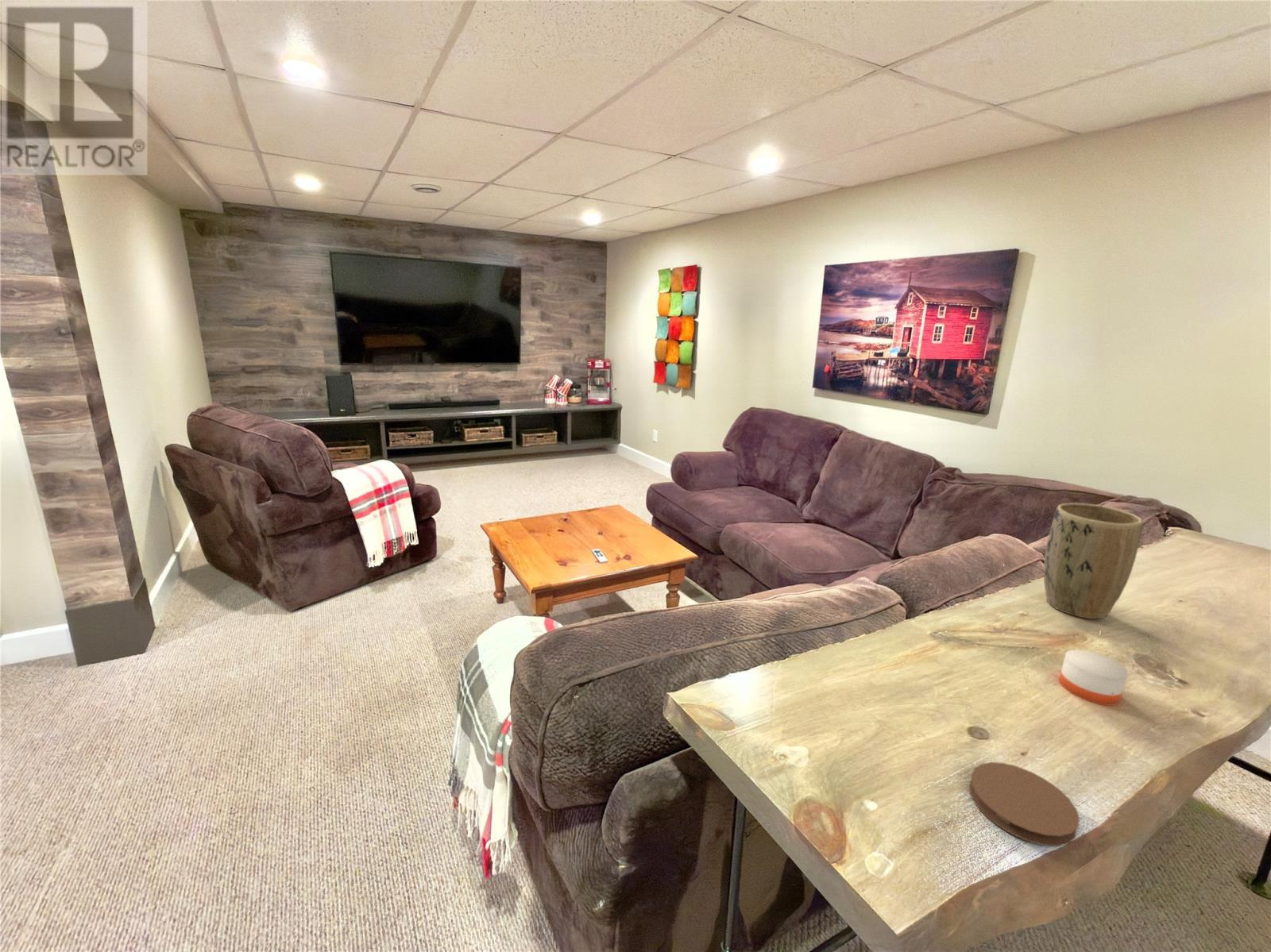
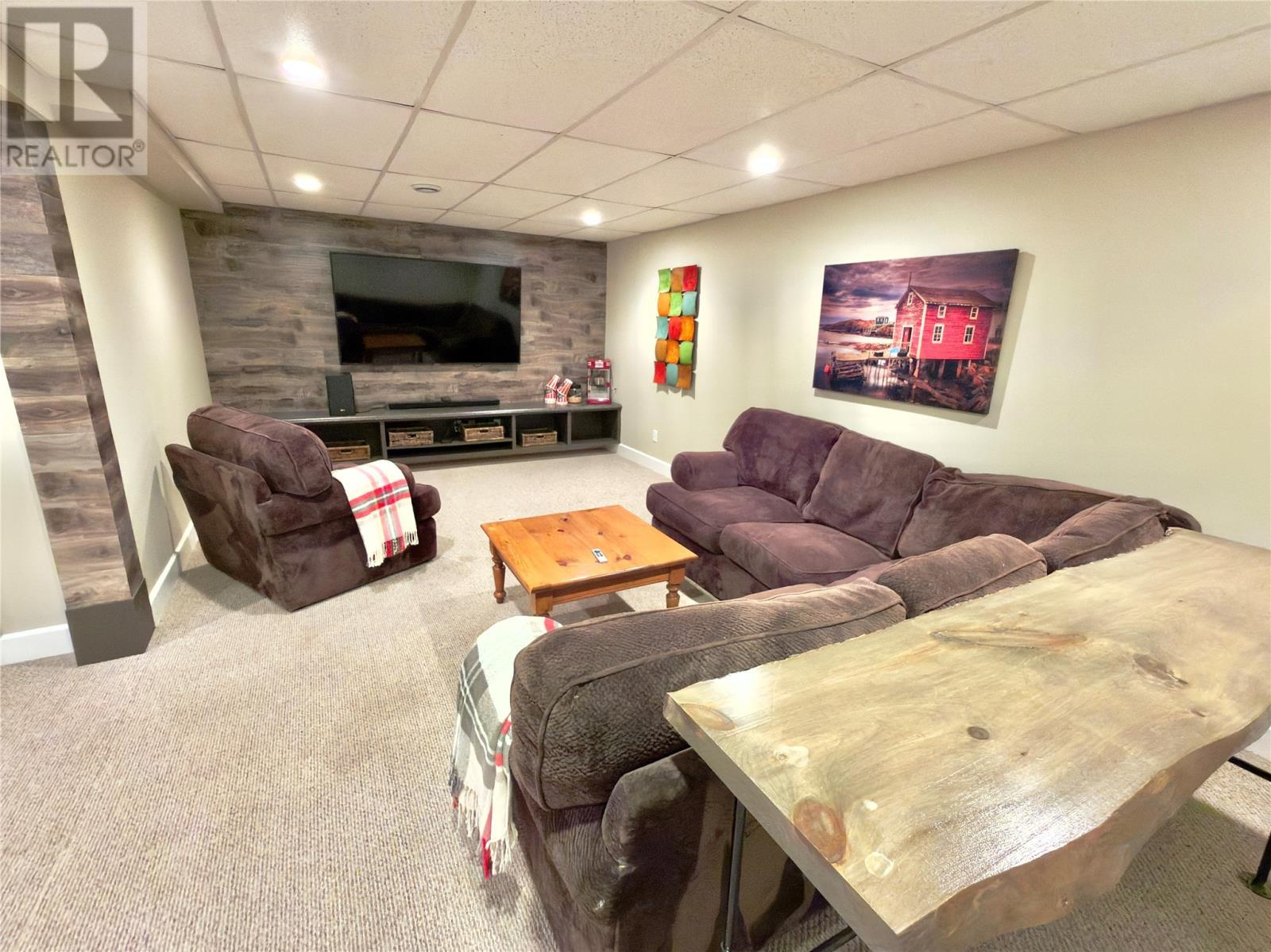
- candle [1058,636,1129,707]
- coaster [968,761,1080,847]
- plant pot [1043,503,1143,619]
